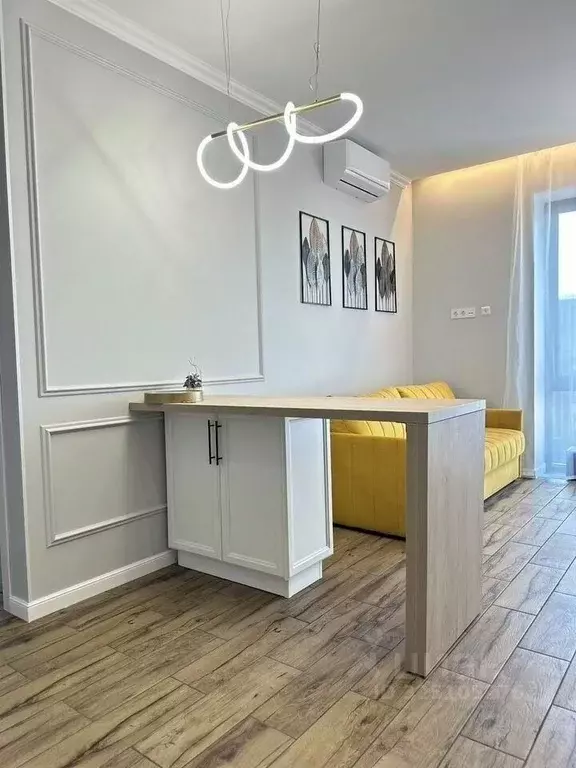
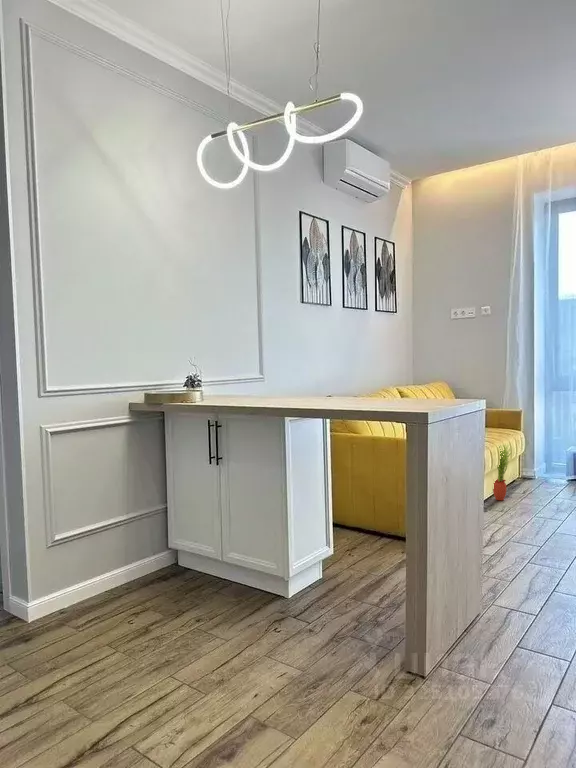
+ potted plant [492,444,511,501]
